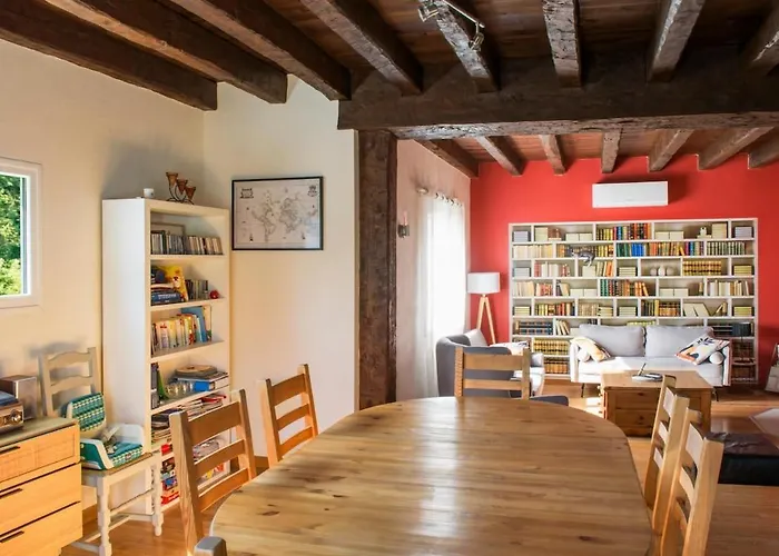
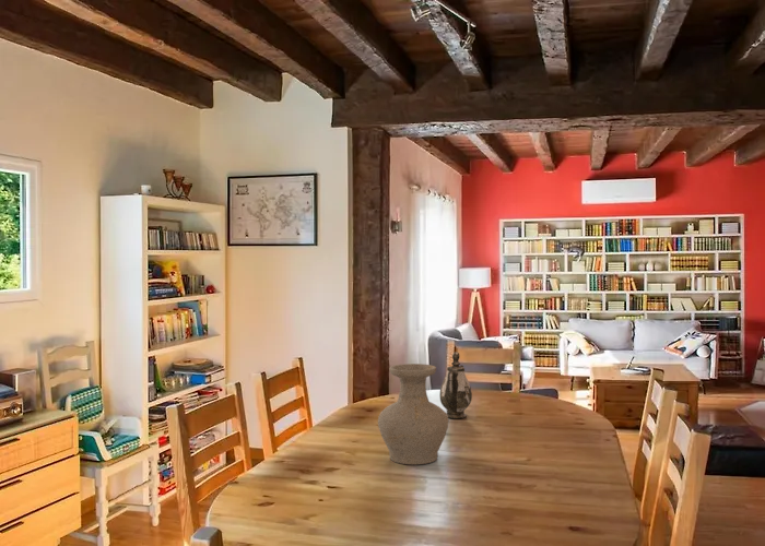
+ teapot [438,351,473,419]
+ vase [377,363,450,465]
